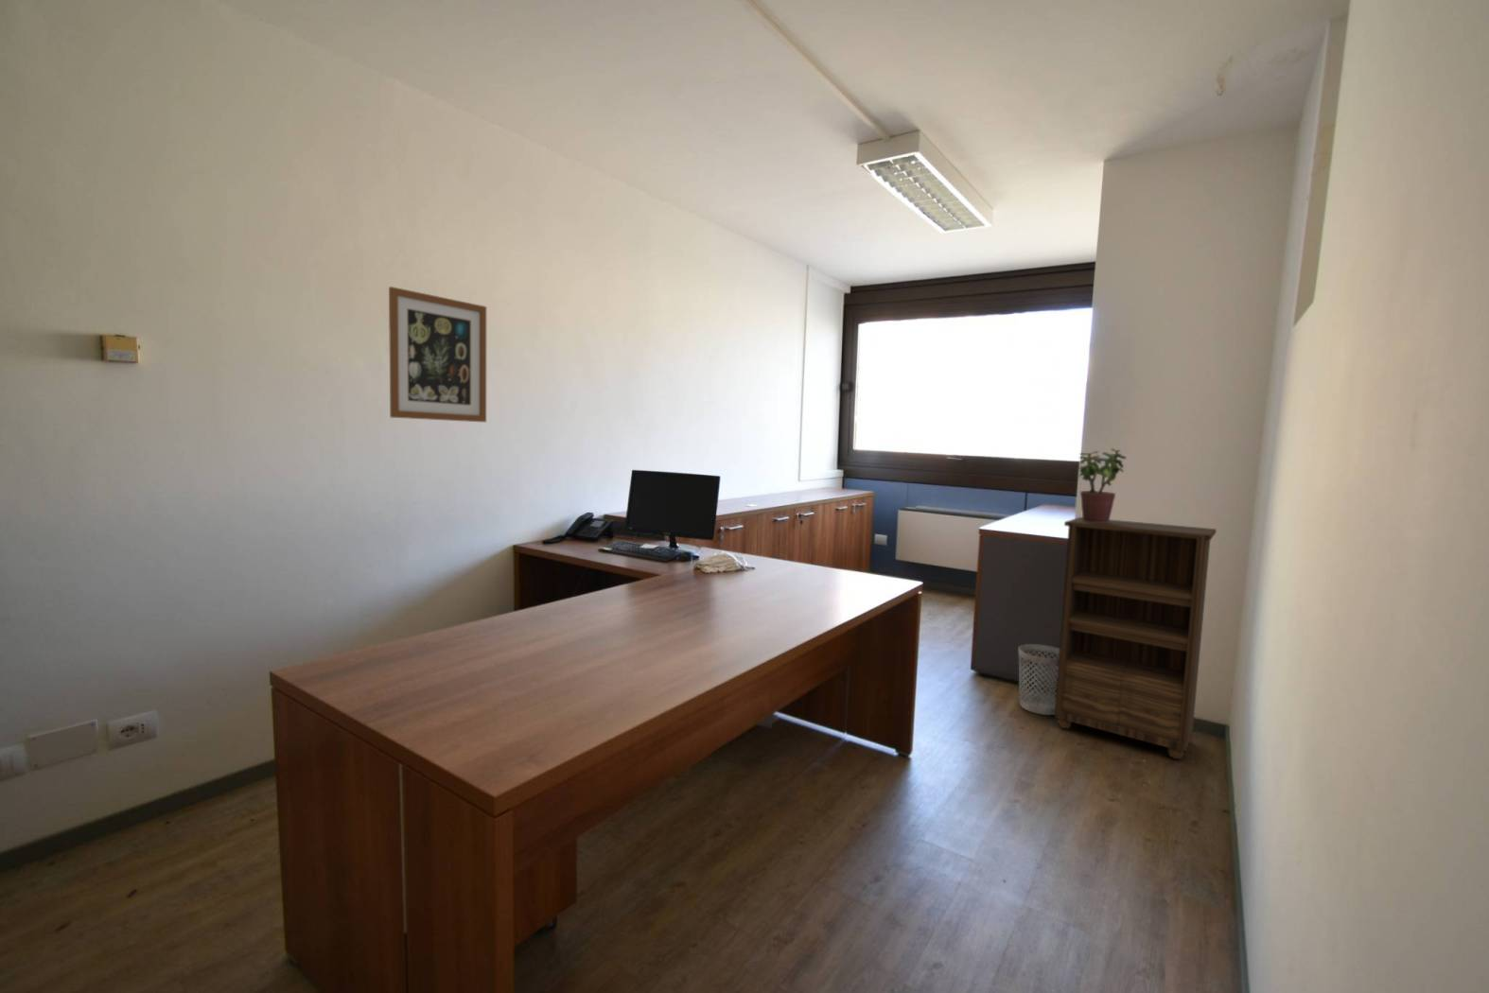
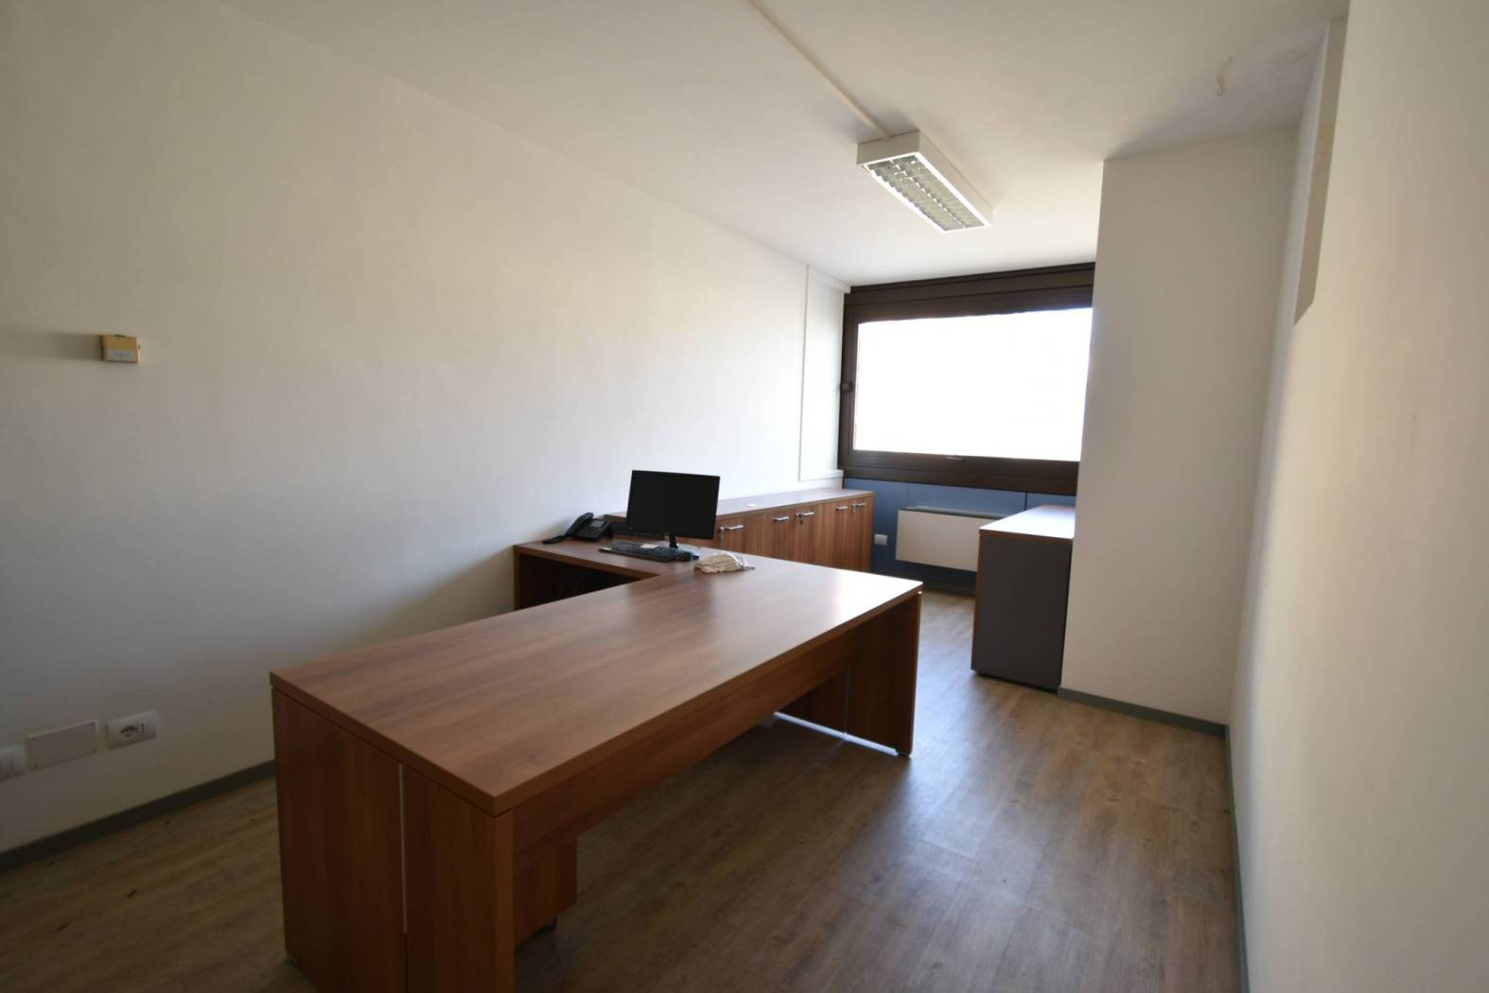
- potted plant [1075,448,1128,523]
- wall art [388,286,487,422]
- wastebasket [1018,643,1060,716]
- bookshelf [1054,516,1217,759]
